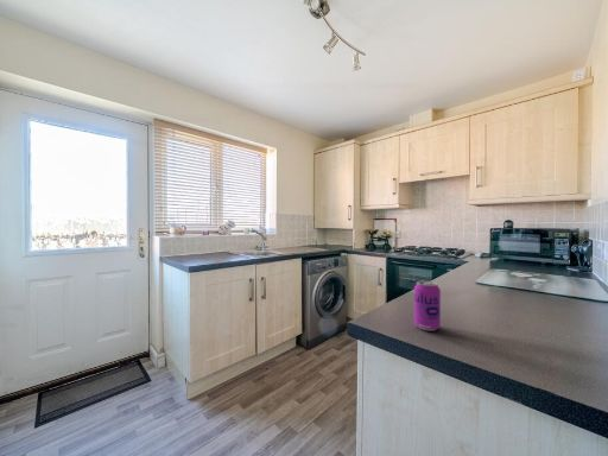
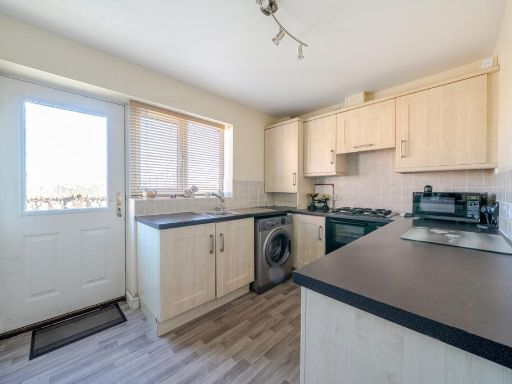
- beverage can [413,280,442,332]
